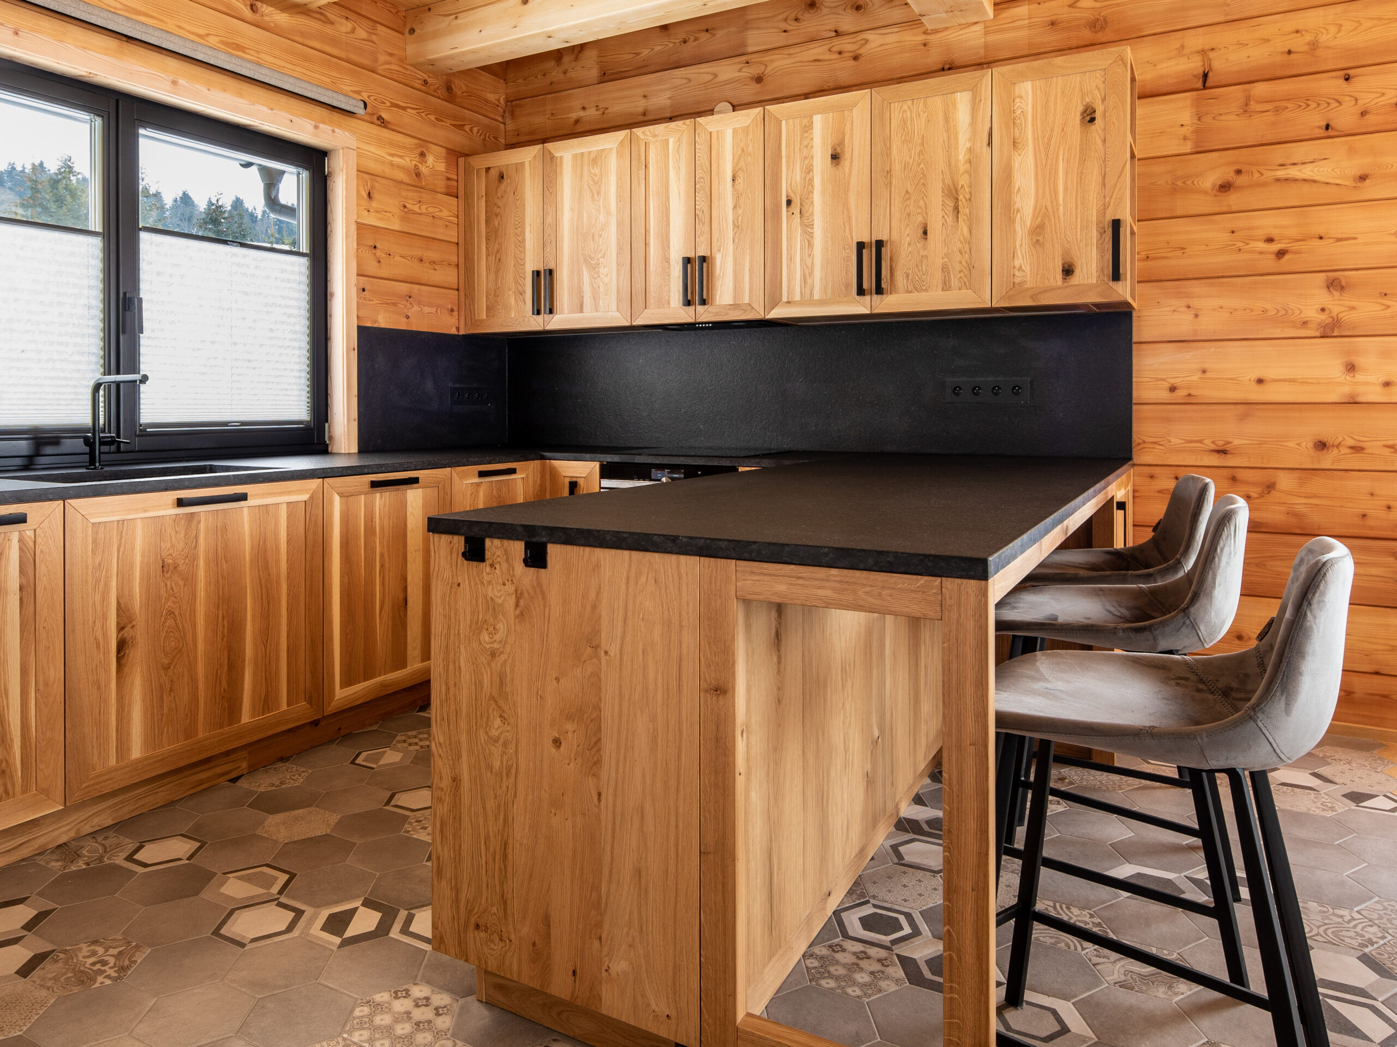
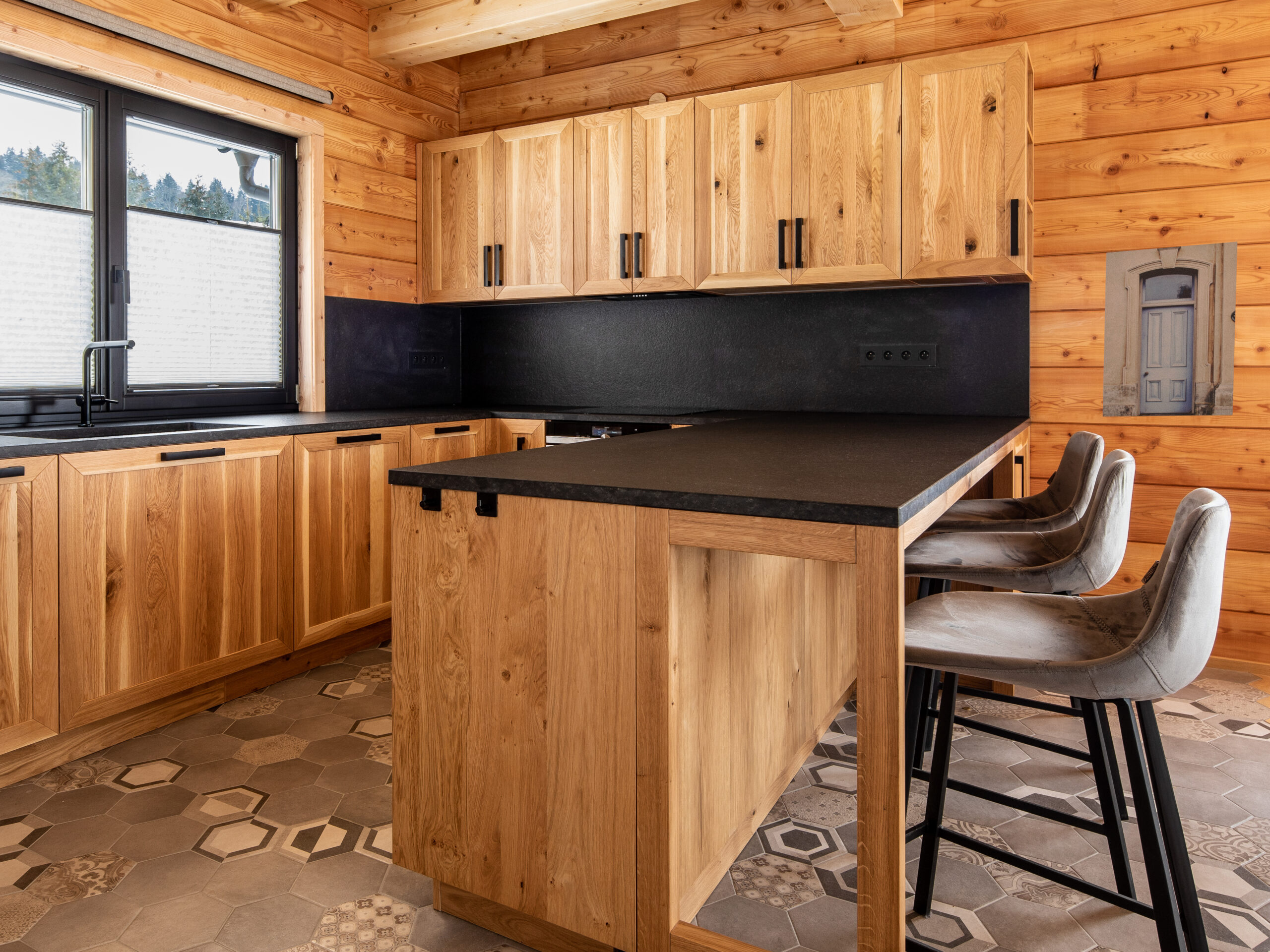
+ wall art [1102,241,1238,417]
